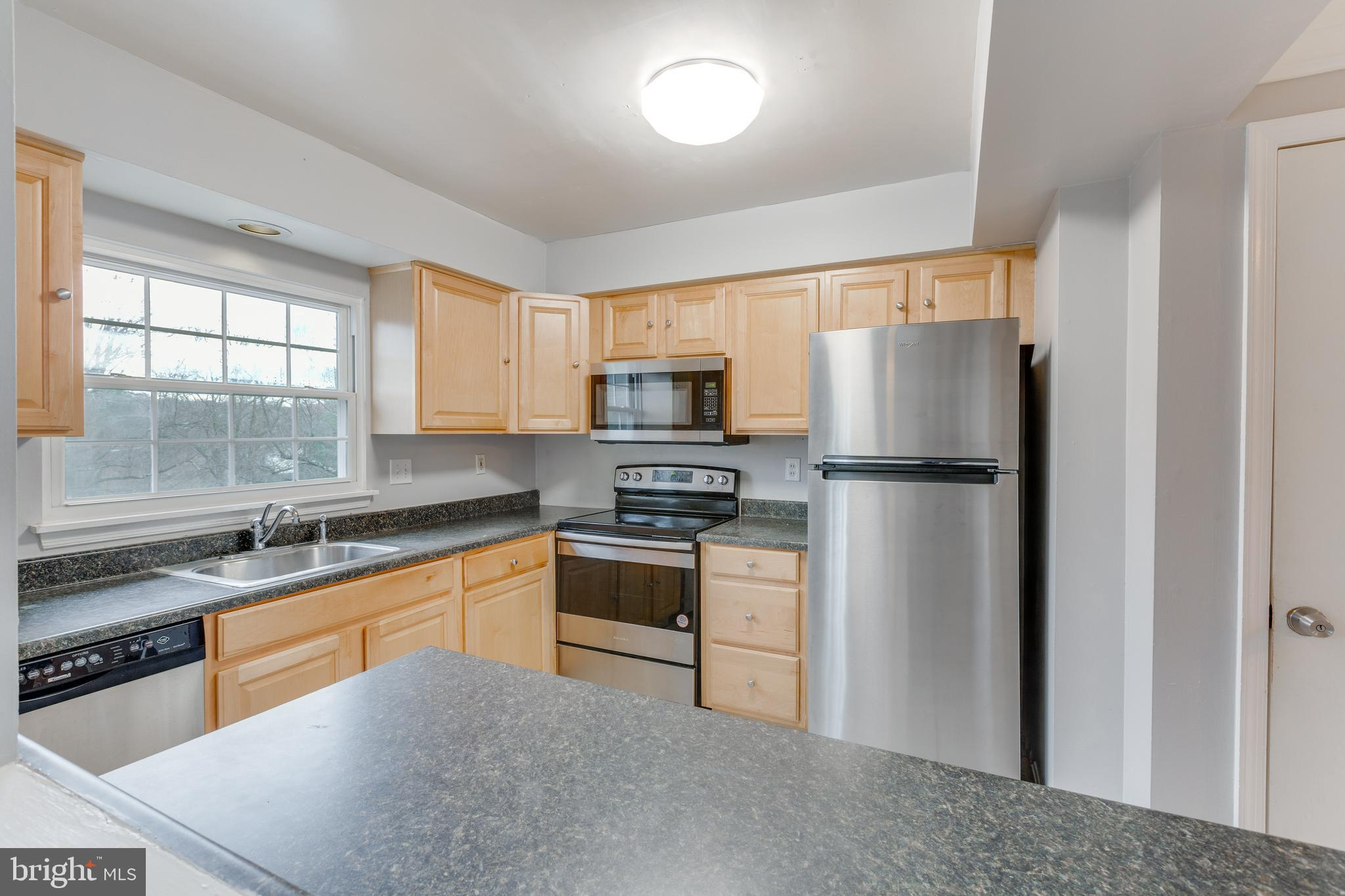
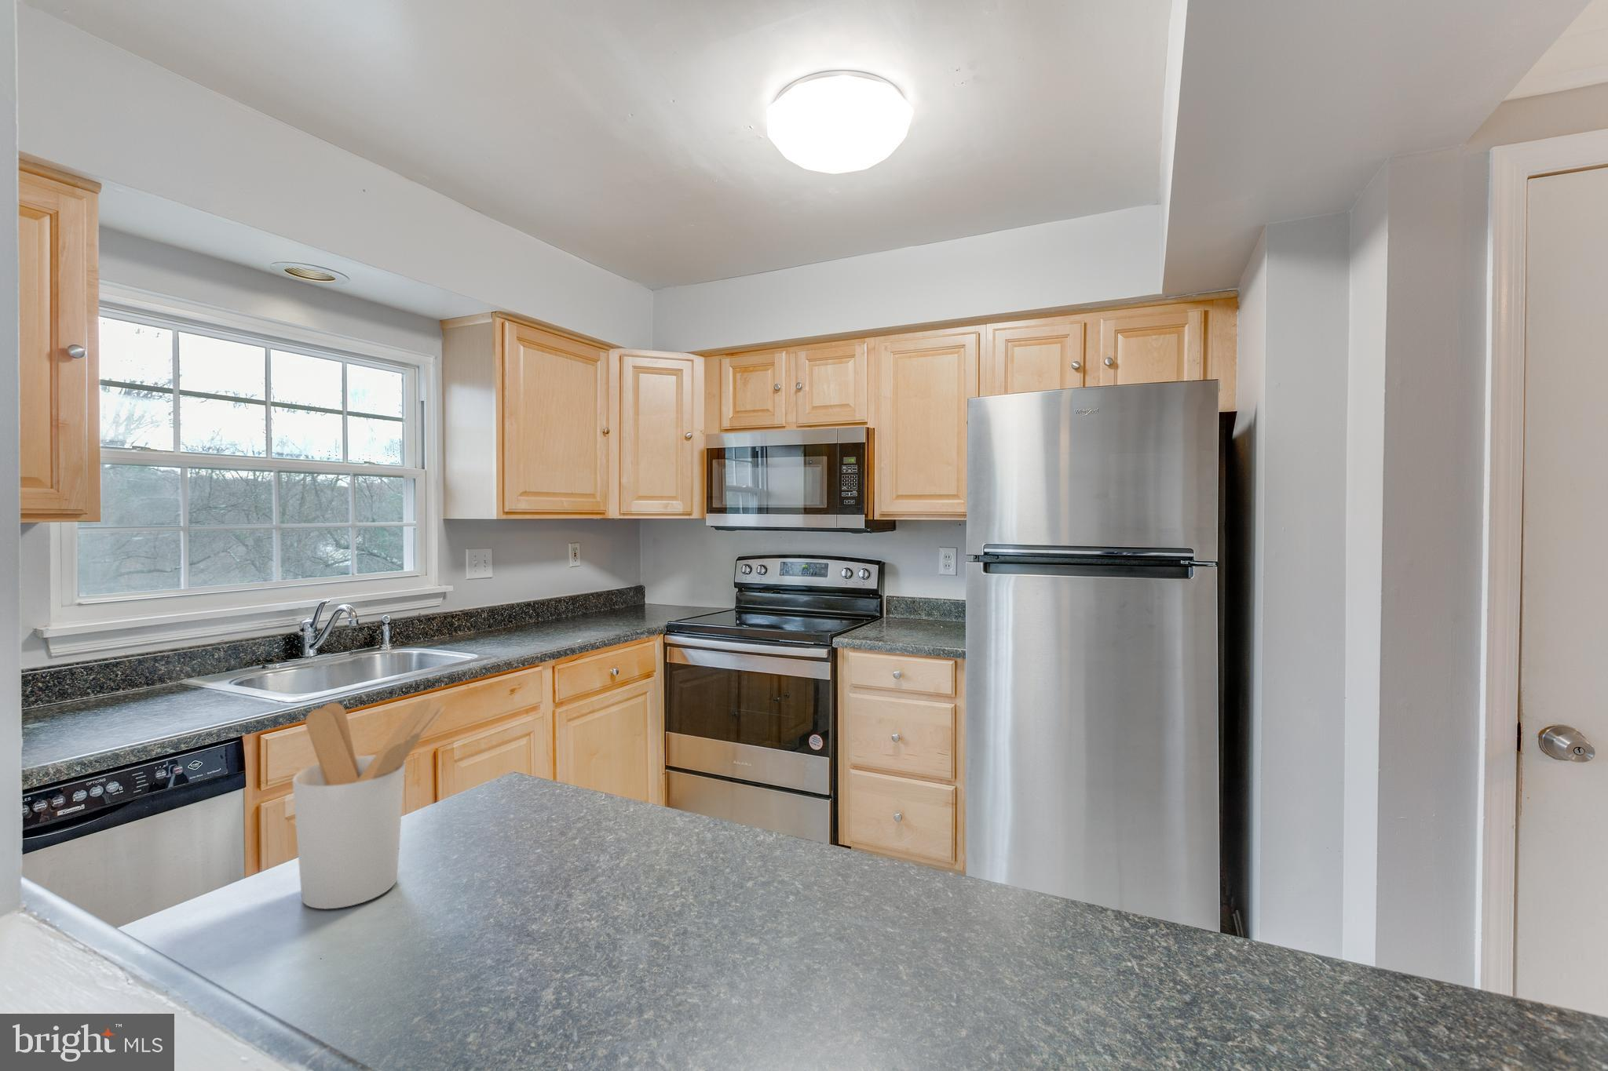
+ utensil holder [292,698,447,910]
